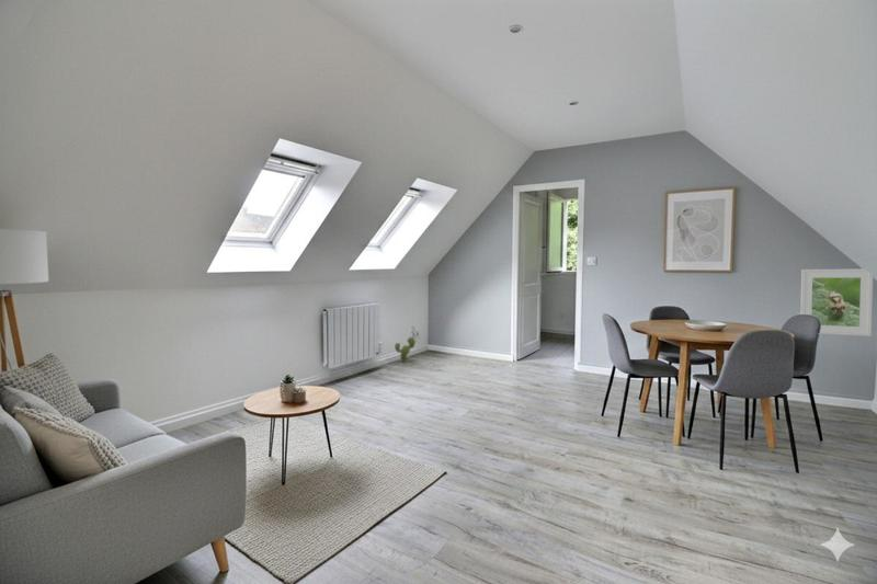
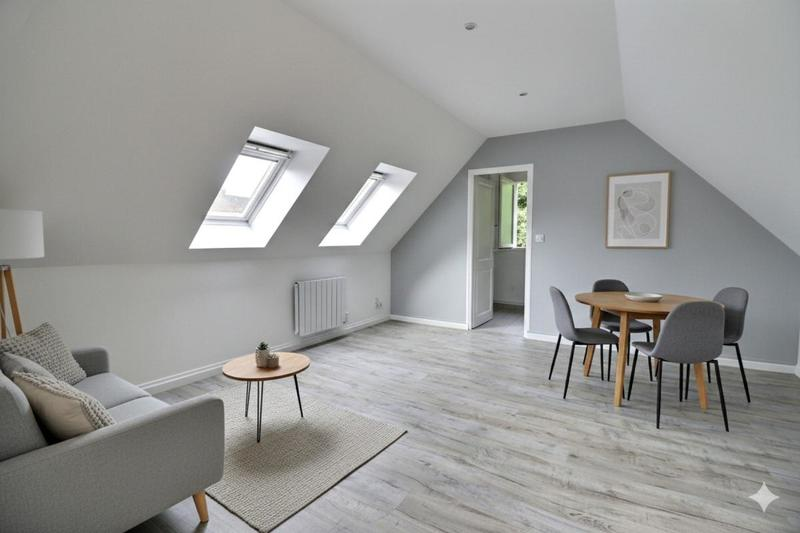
- decorative plant [394,336,417,364]
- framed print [799,267,874,337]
